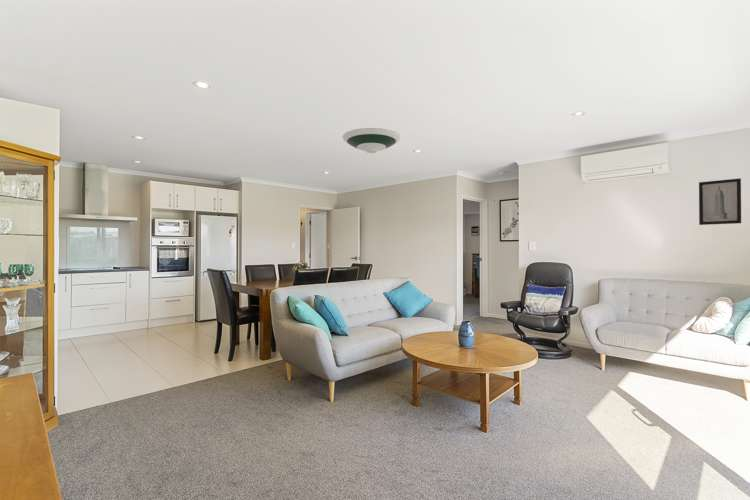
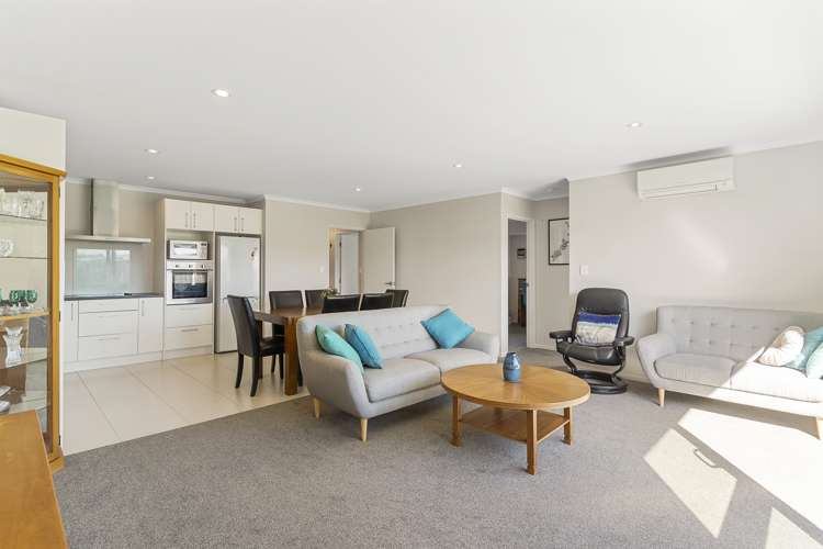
- wall art [698,177,742,226]
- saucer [342,127,401,154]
